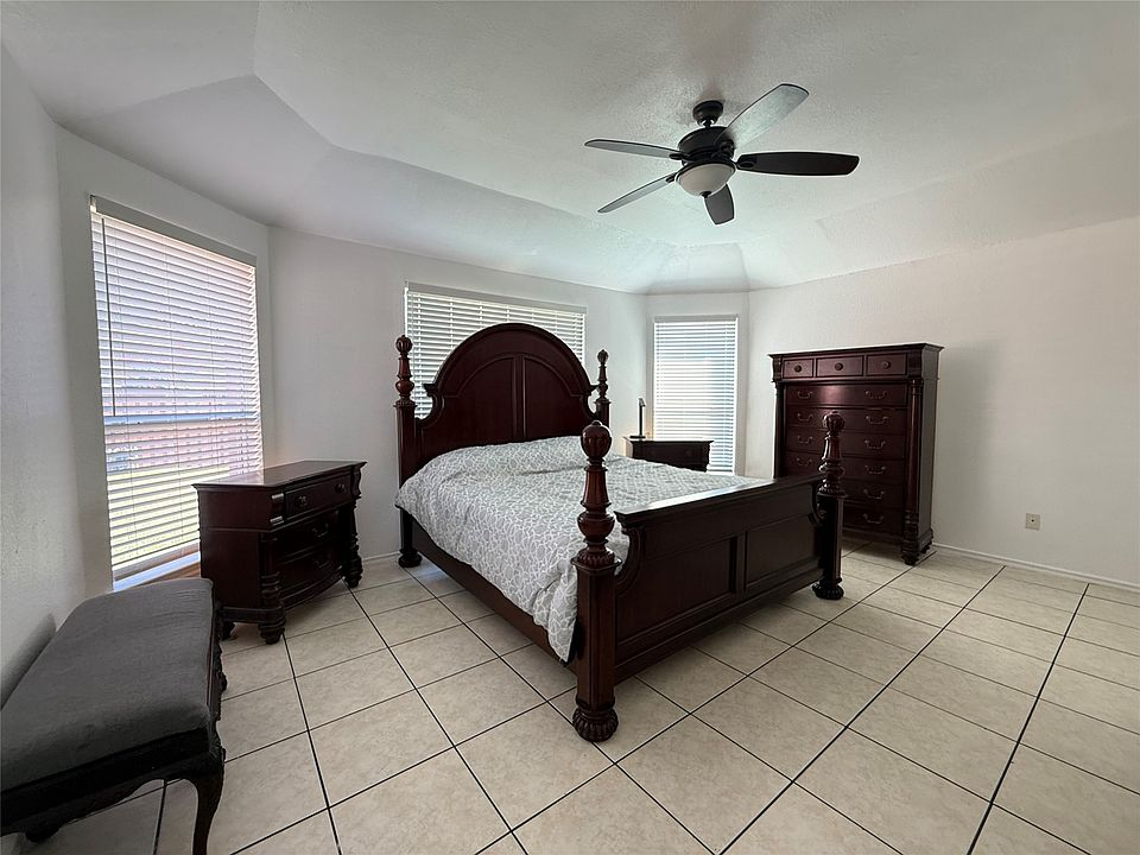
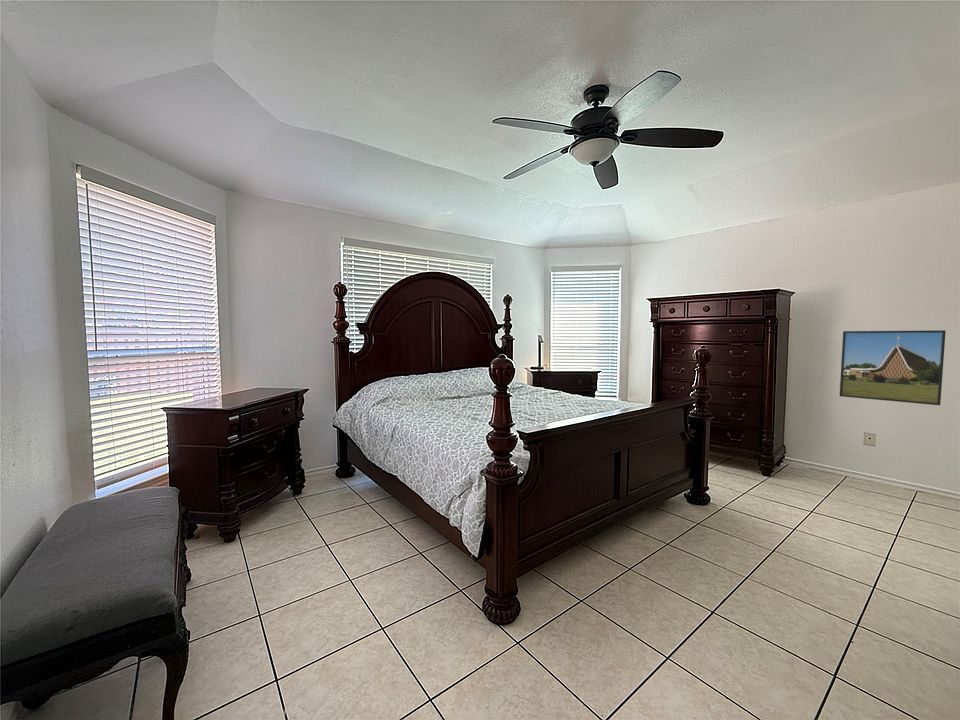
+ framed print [839,329,947,406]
